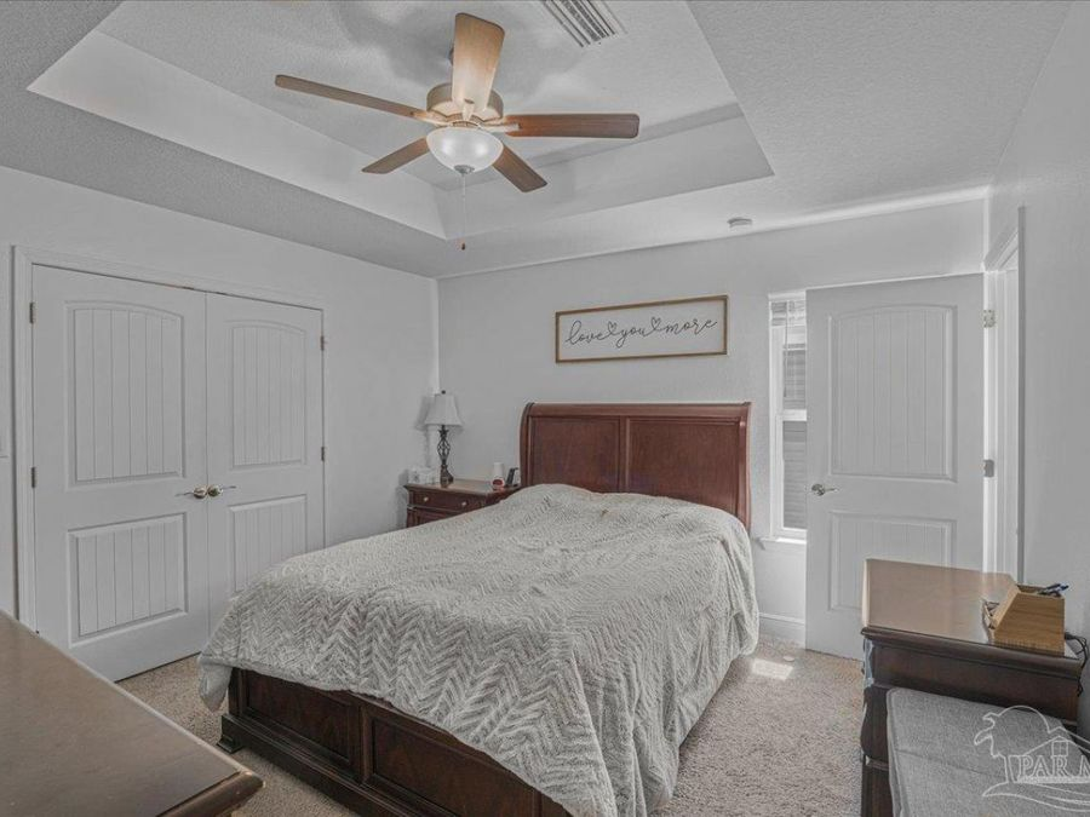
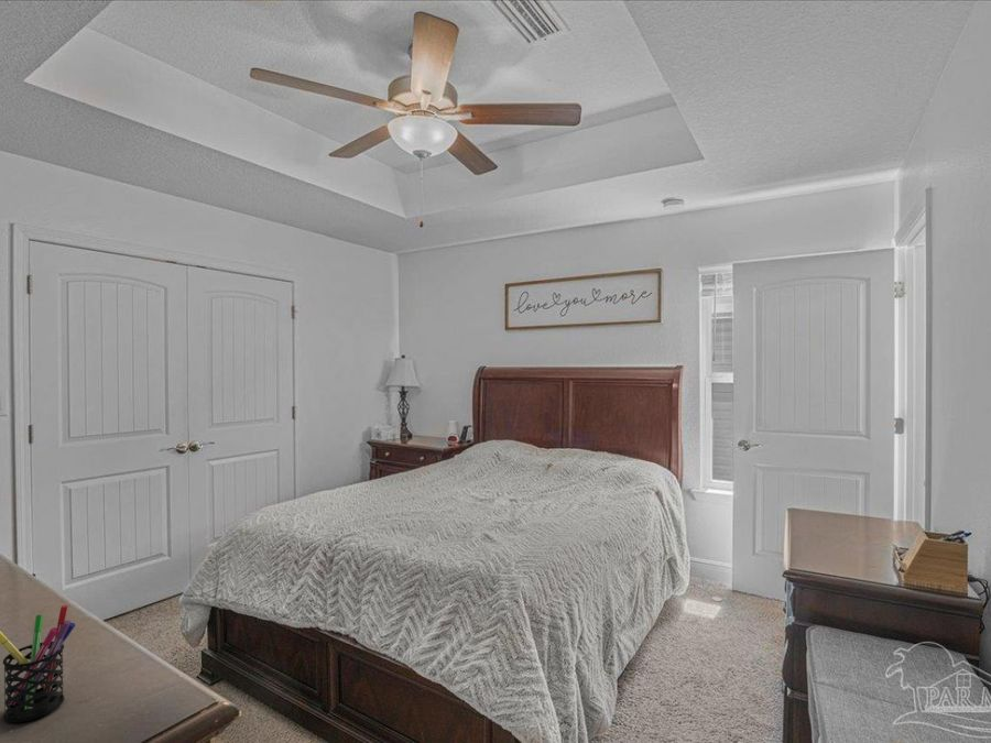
+ pen holder [0,604,76,723]
